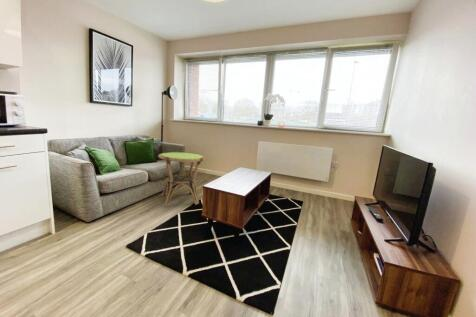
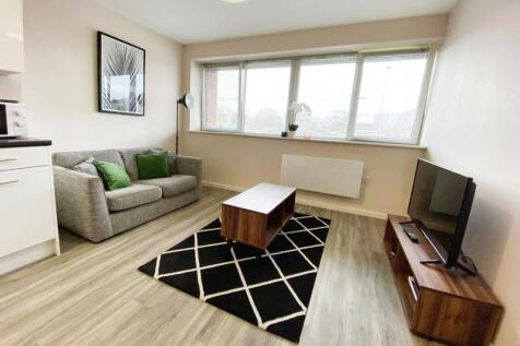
- side table [157,151,206,207]
